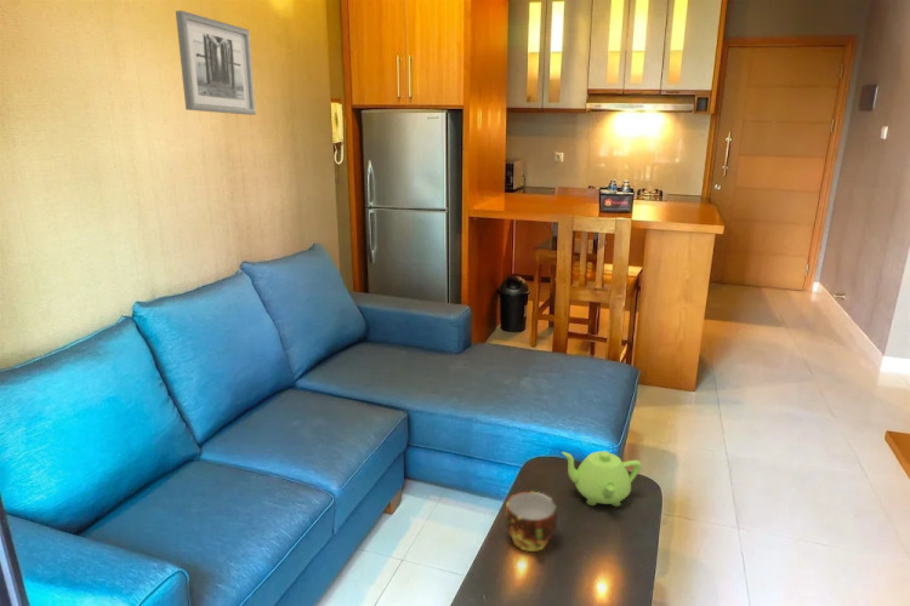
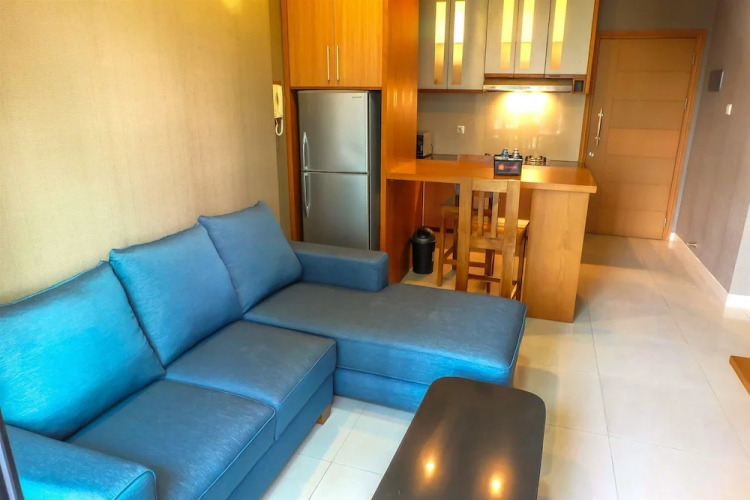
- cup [504,491,558,553]
- wall art [175,10,257,116]
- teapot [561,450,643,508]
